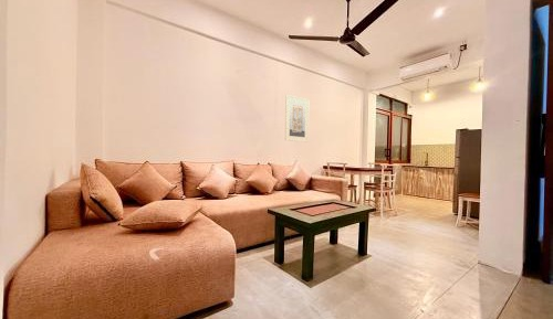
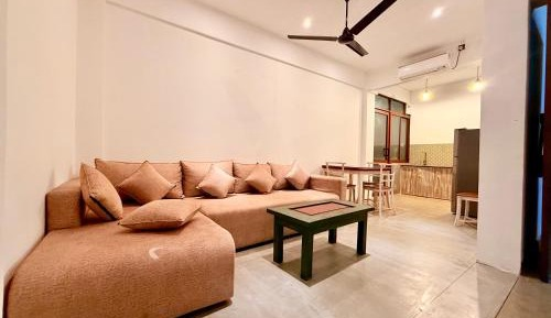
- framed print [284,94,310,143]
